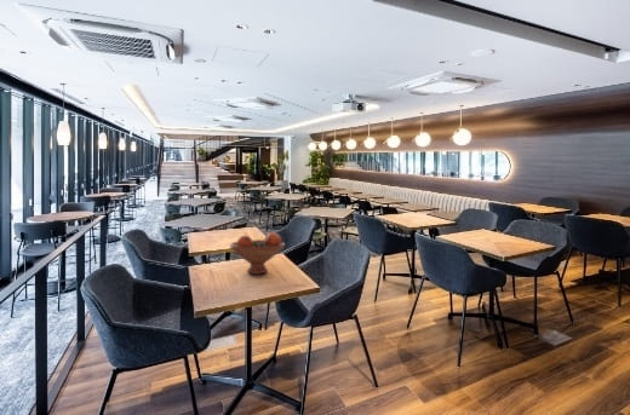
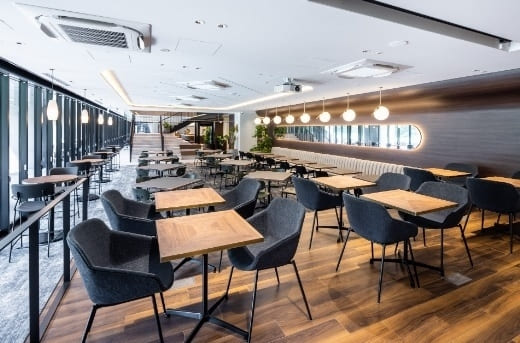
- fruit bowl [228,231,286,275]
